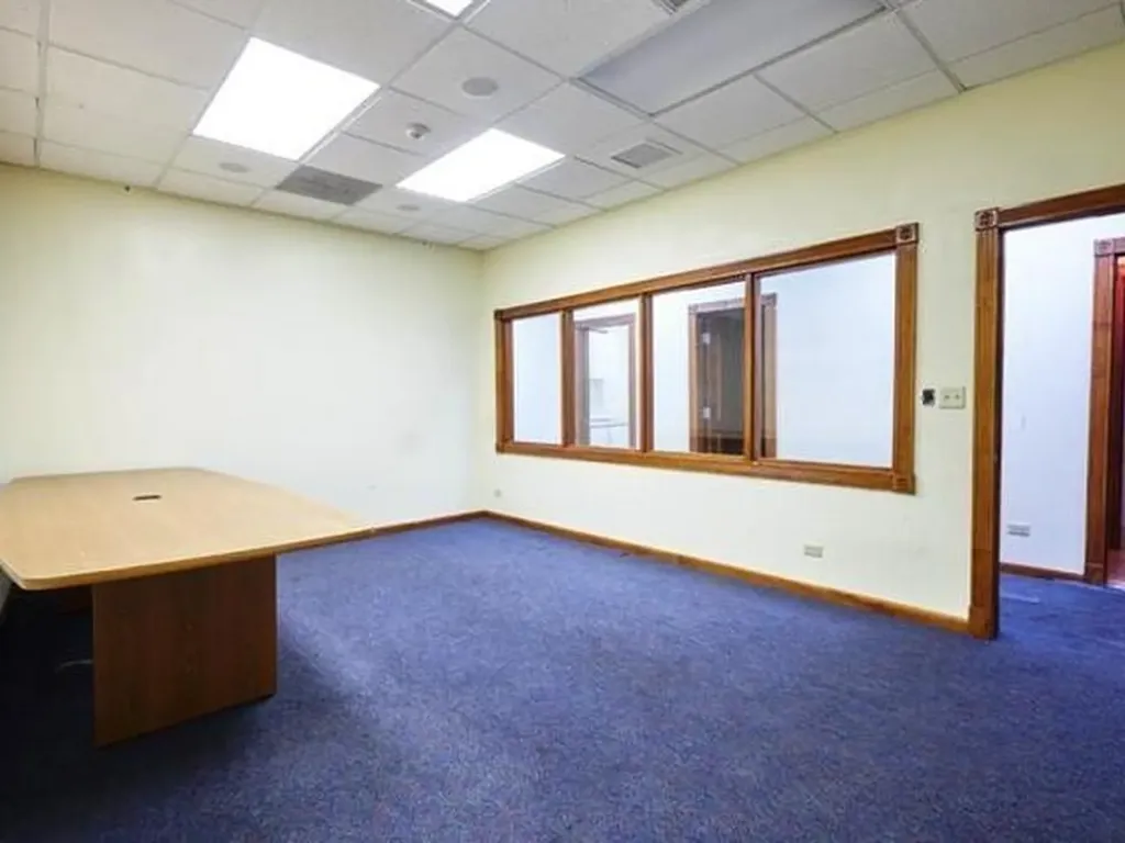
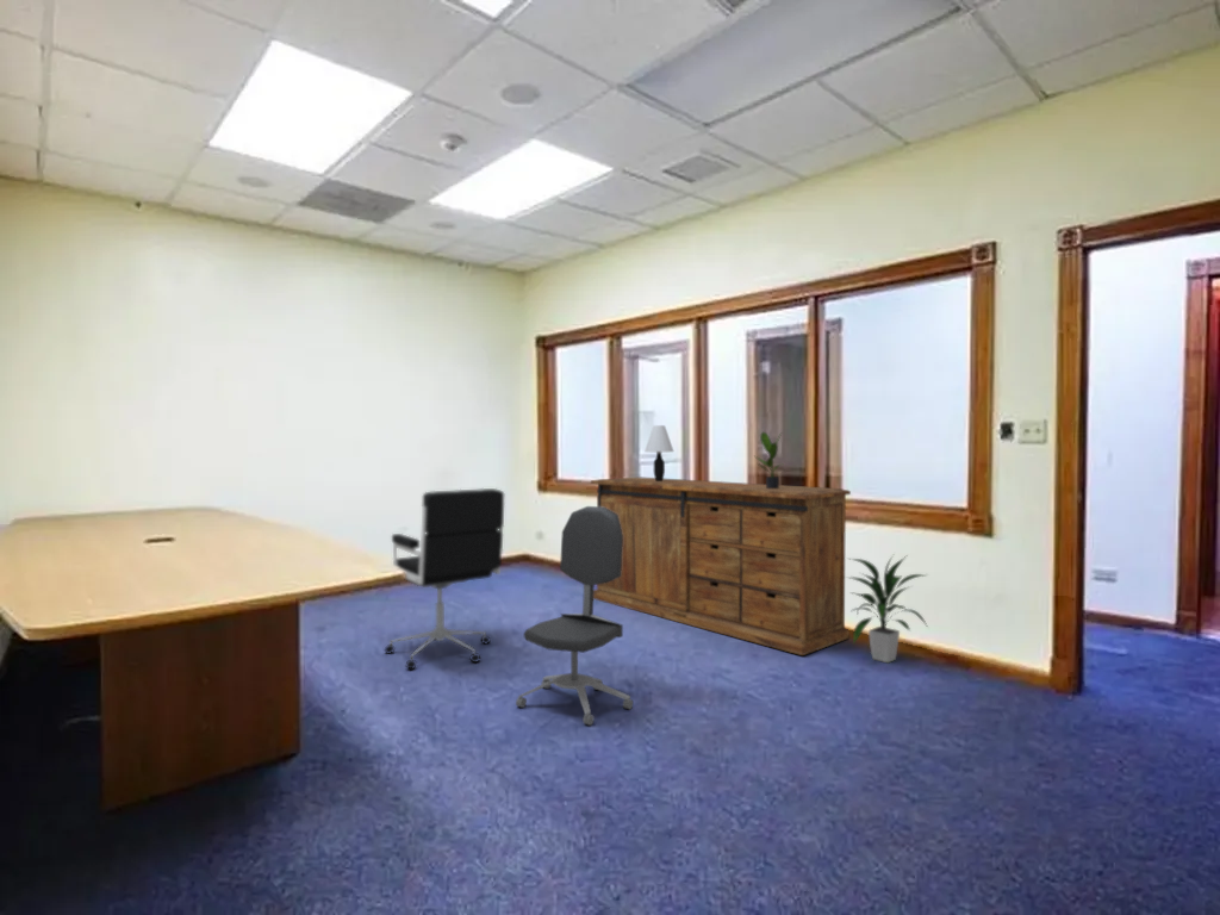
+ office chair [384,487,505,671]
+ office chair [515,505,634,727]
+ sideboard [590,477,852,656]
+ table lamp [643,424,674,481]
+ potted plant [754,430,783,488]
+ indoor plant [845,552,930,664]
